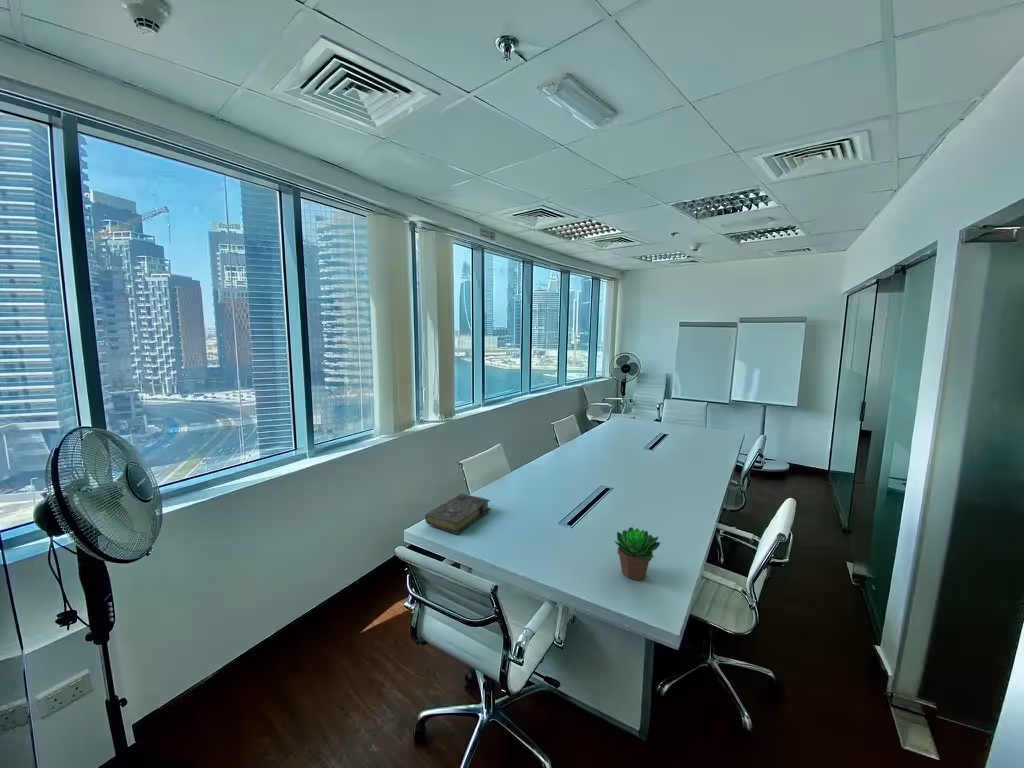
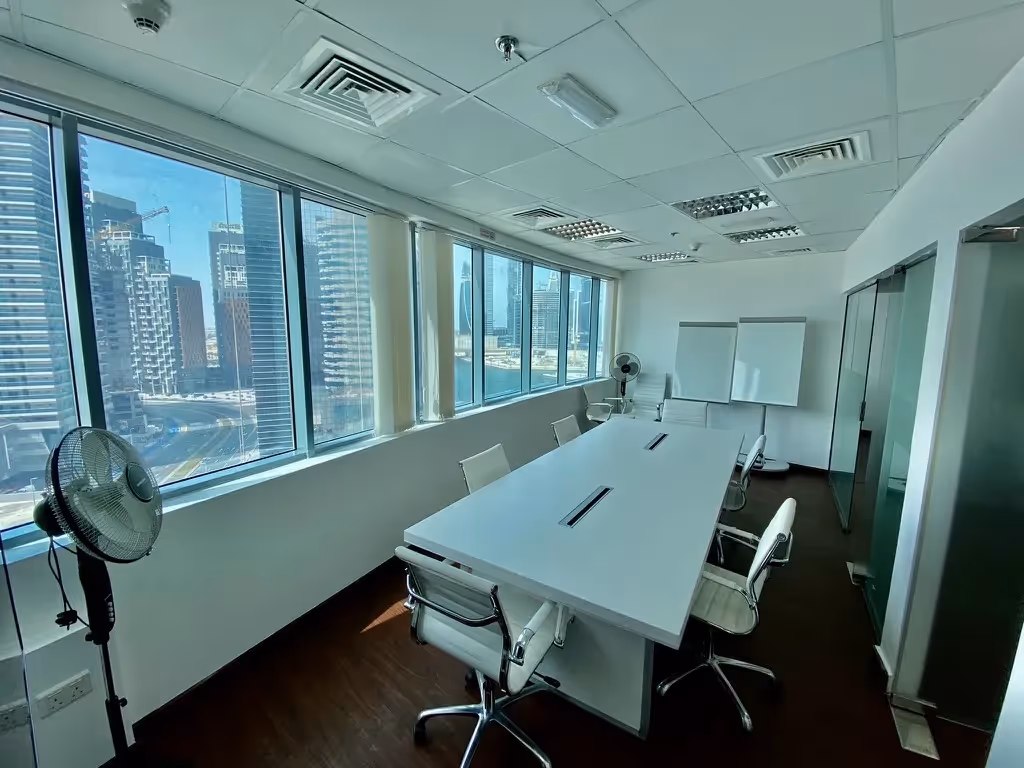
- succulent plant [614,526,661,581]
- book [424,493,492,535]
